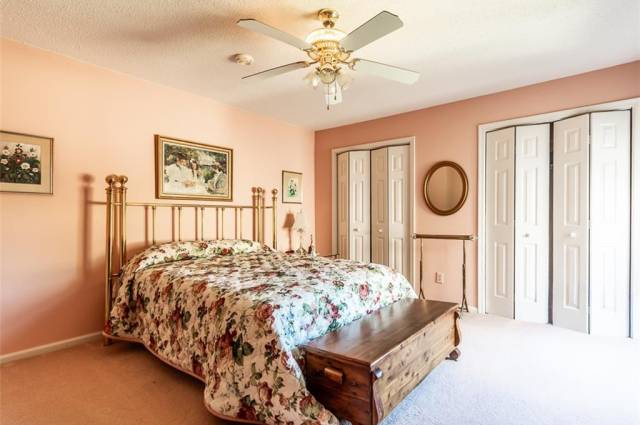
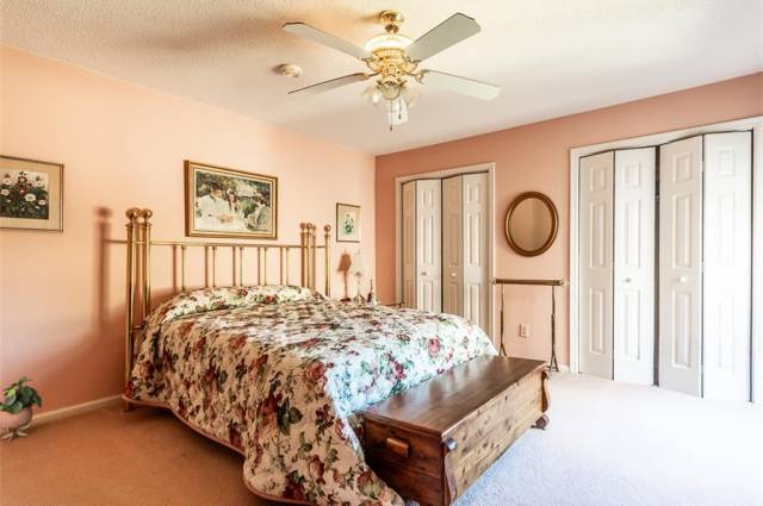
+ potted plant [0,375,43,444]
